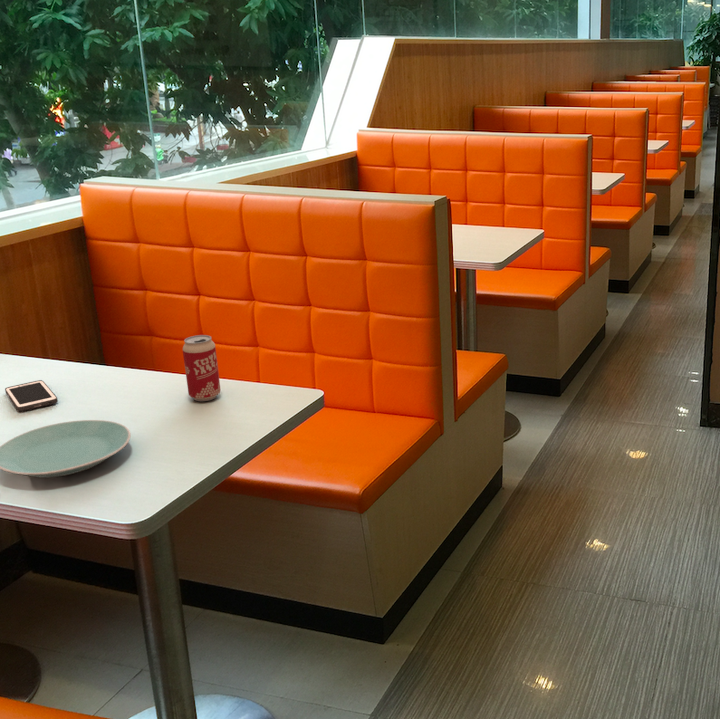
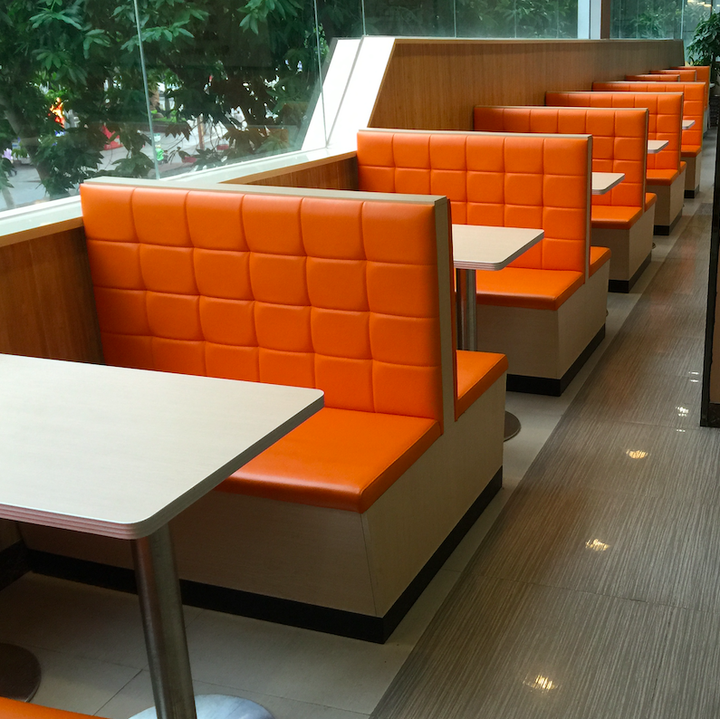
- beverage can [182,334,222,402]
- plate [0,419,132,479]
- cell phone [4,379,59,412]
